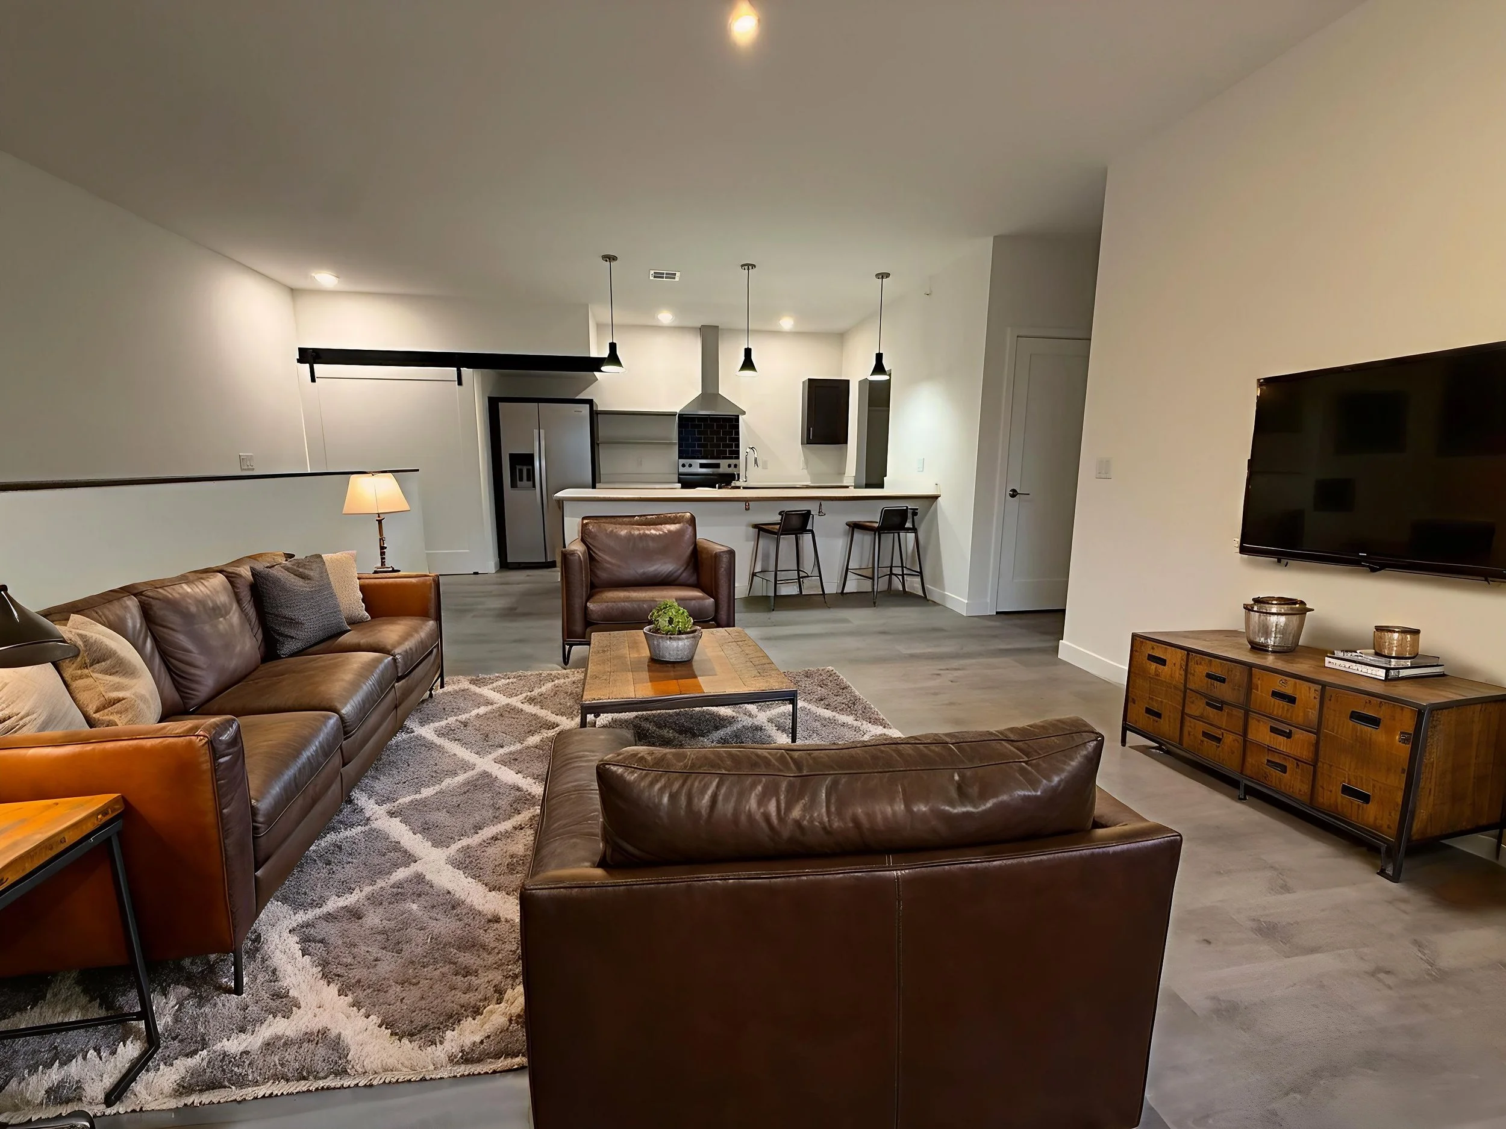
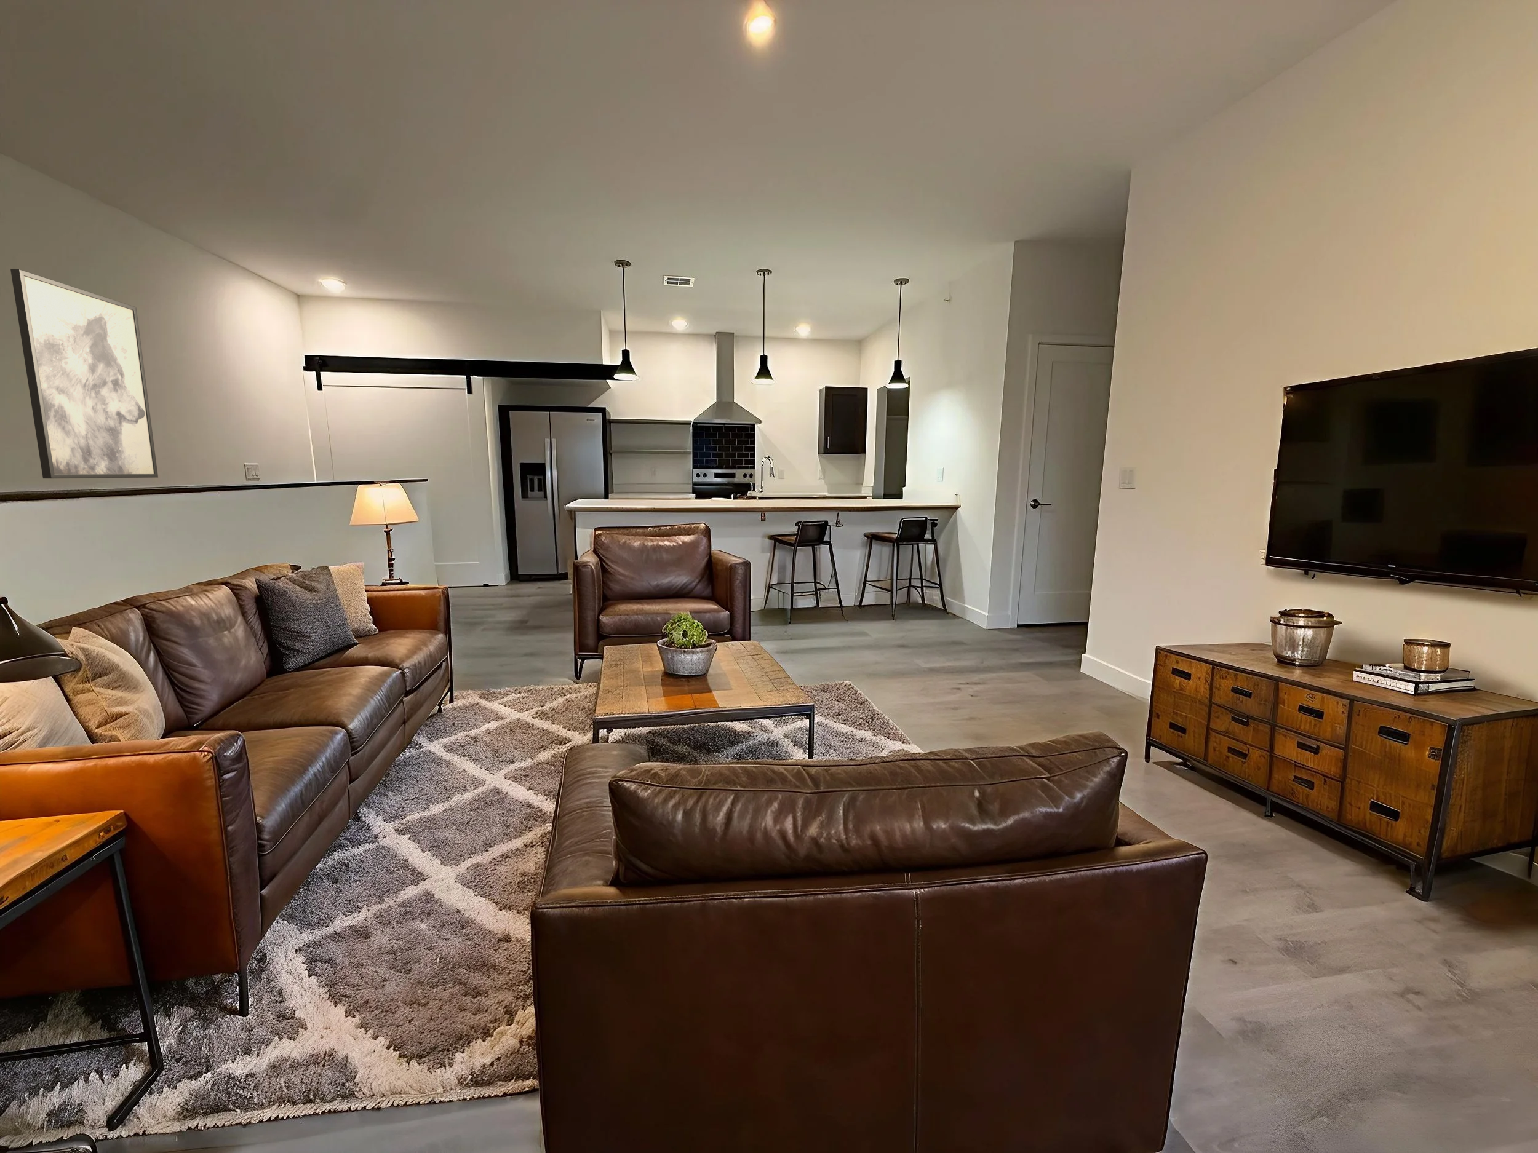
+ wall art [10,268,159,480]
